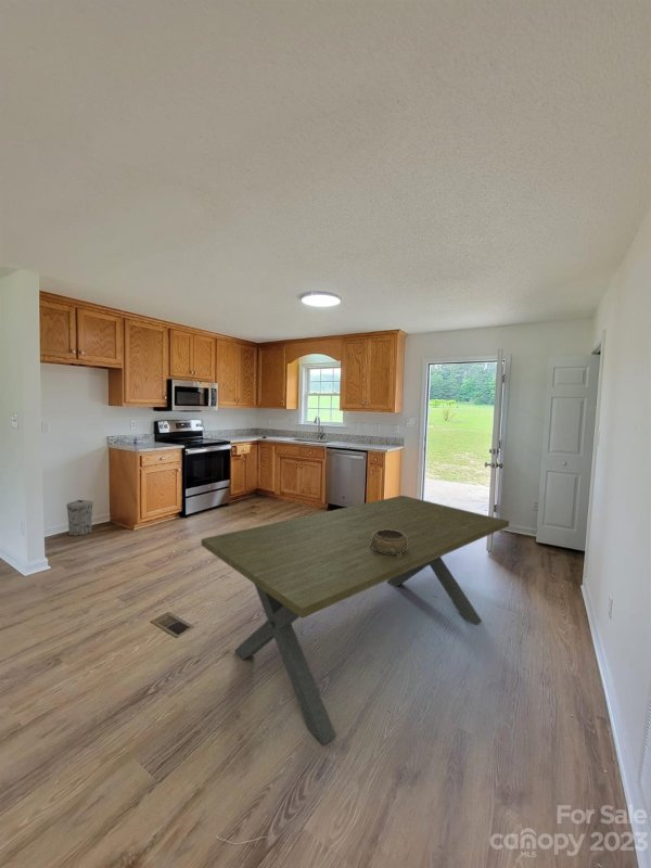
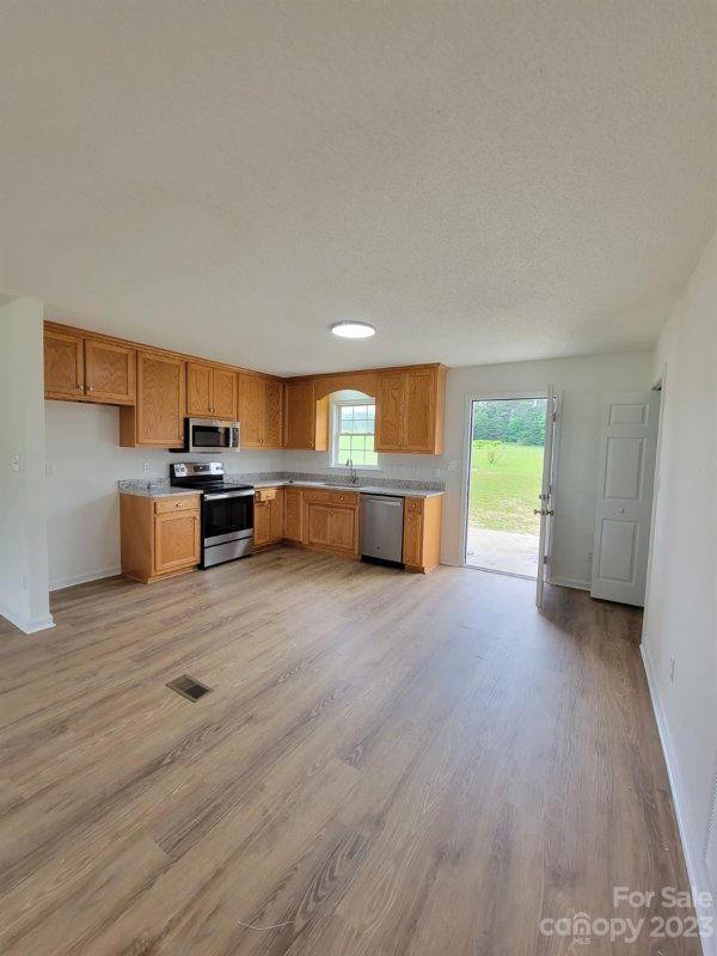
- decorative bowl [369,529,407,557]
- dining table [201,495,510,746]
- trash can [65,499,94,537]
